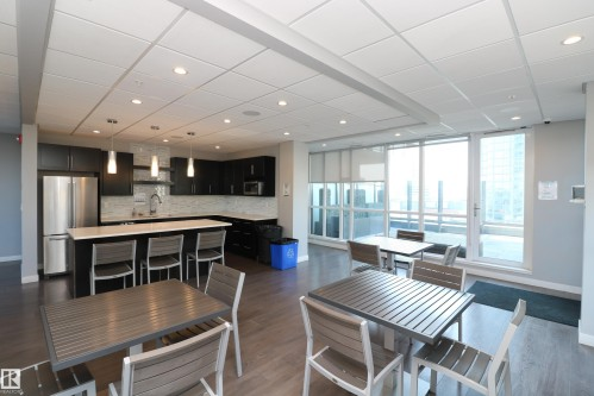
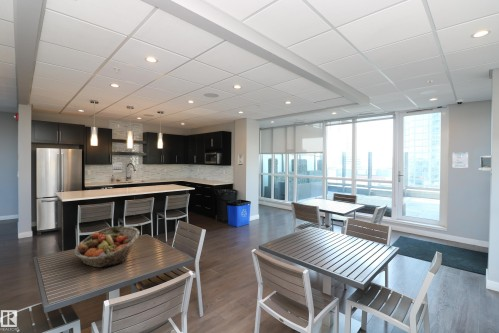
+ fruit basket [73,225,141,268]
